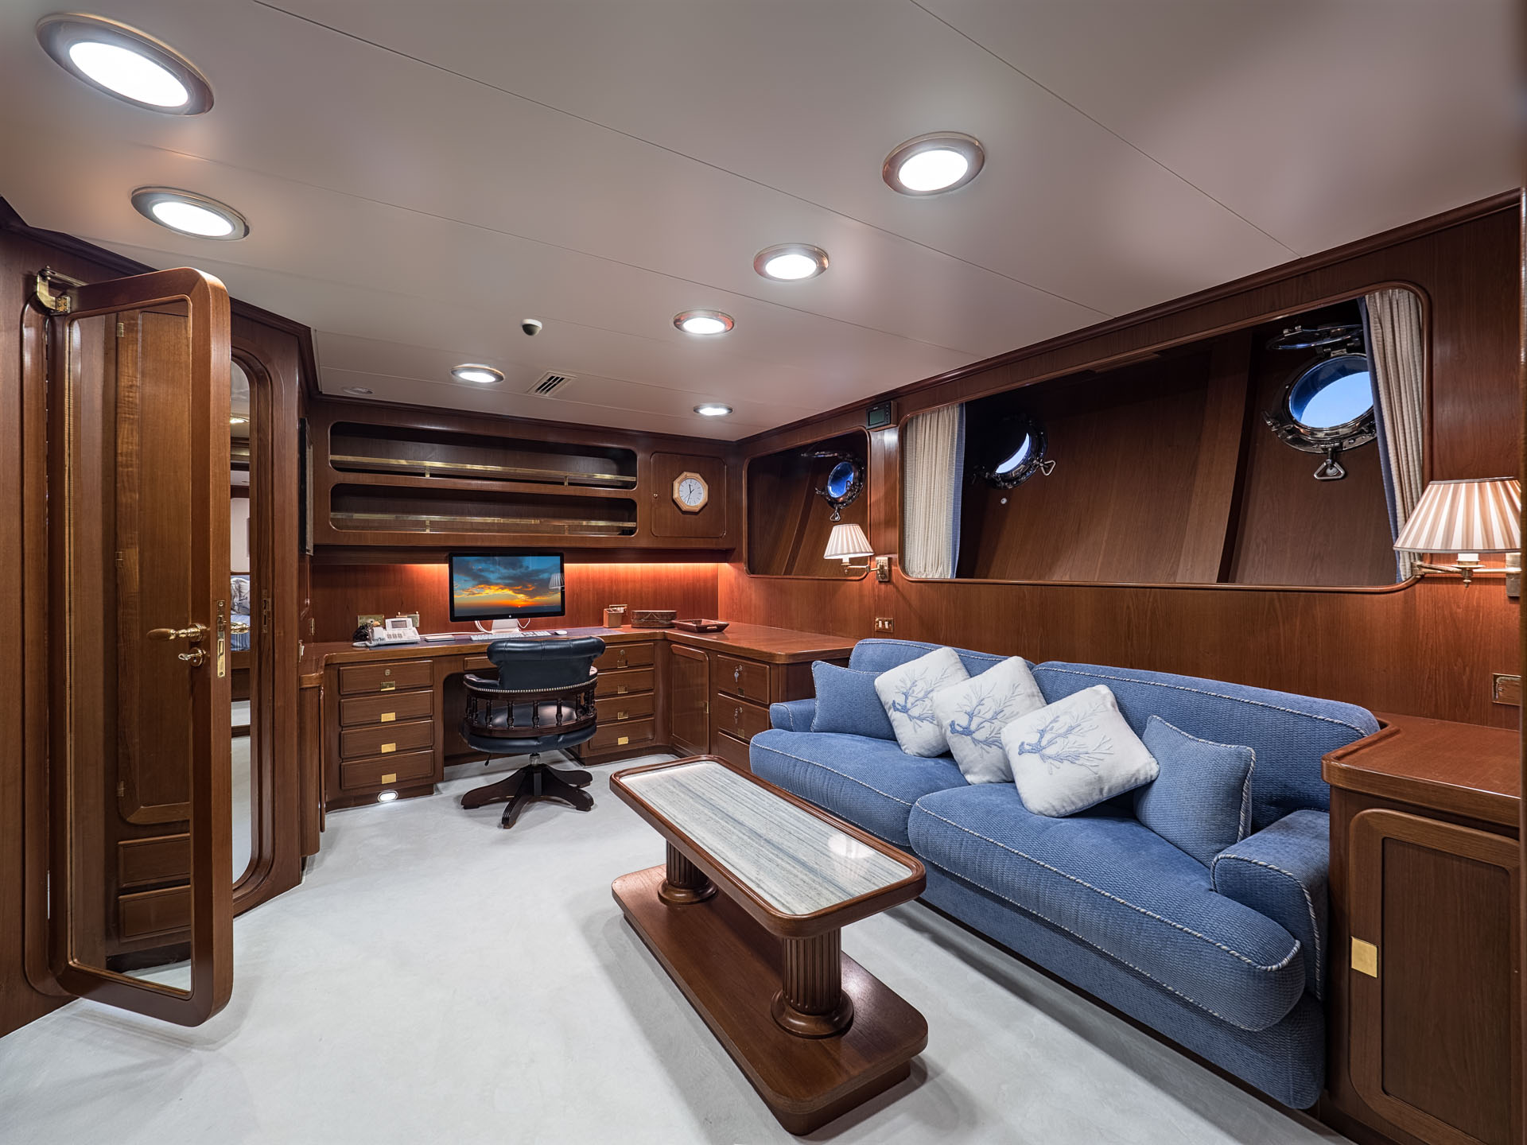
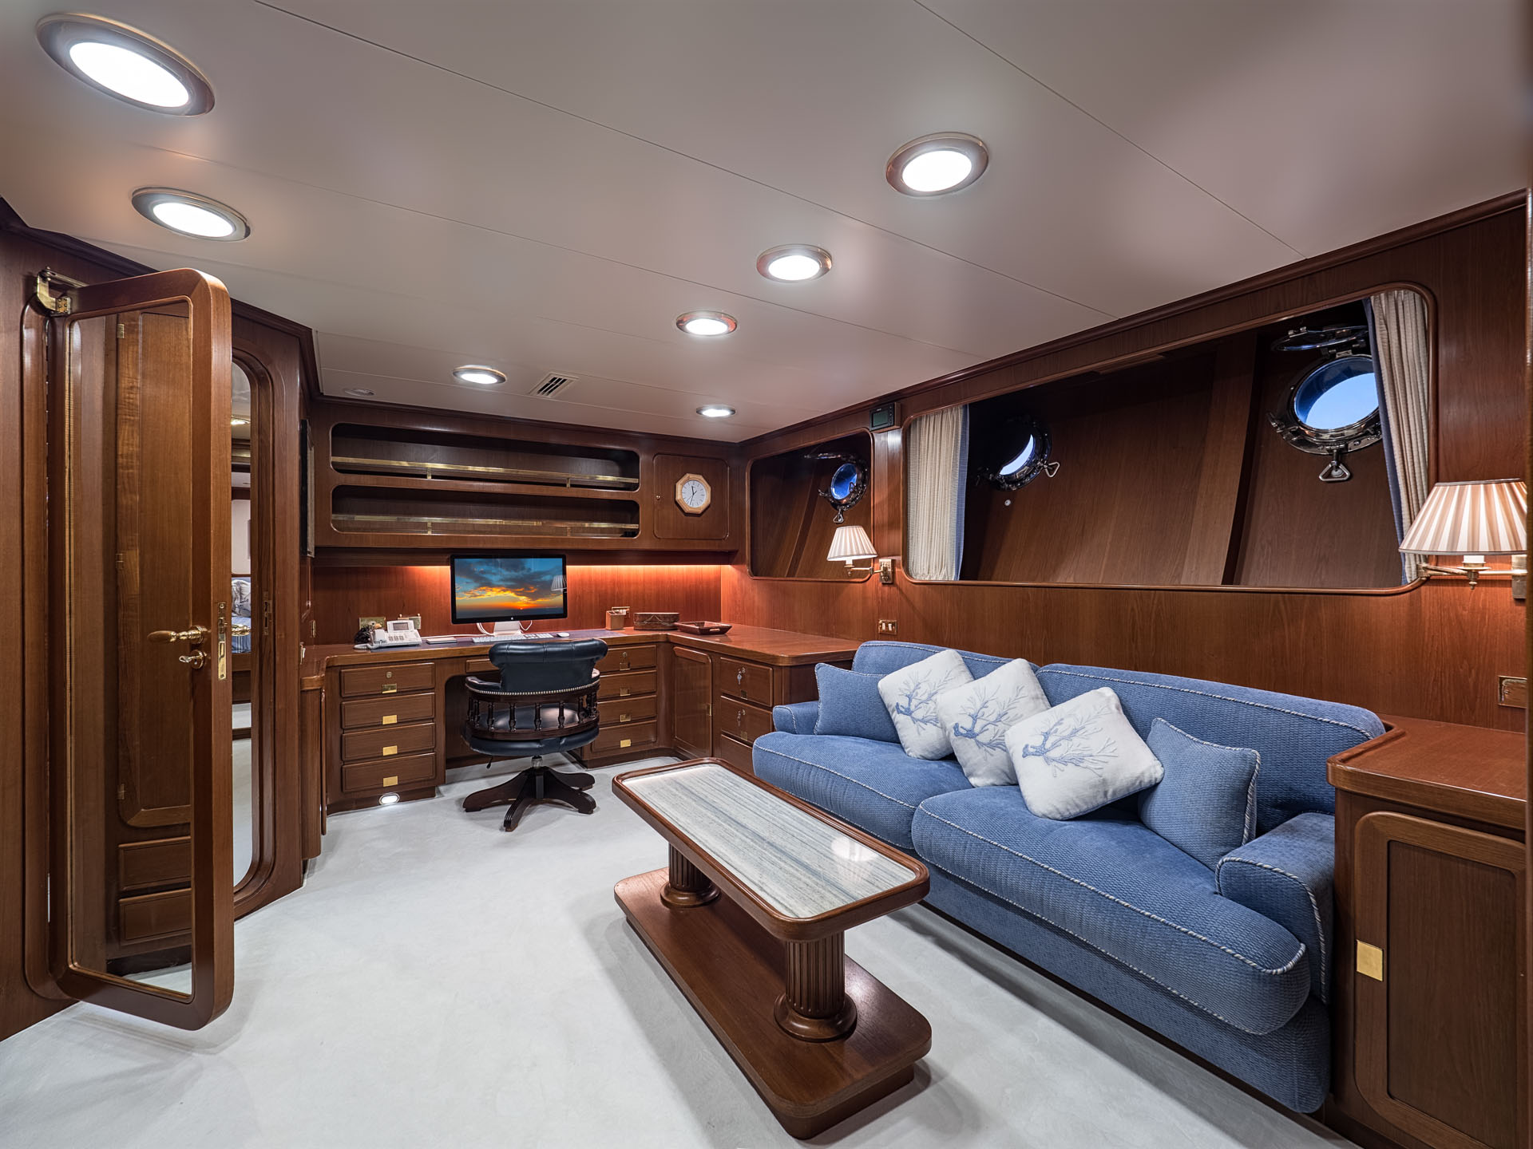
- dome security camera [519,318,542,337]
